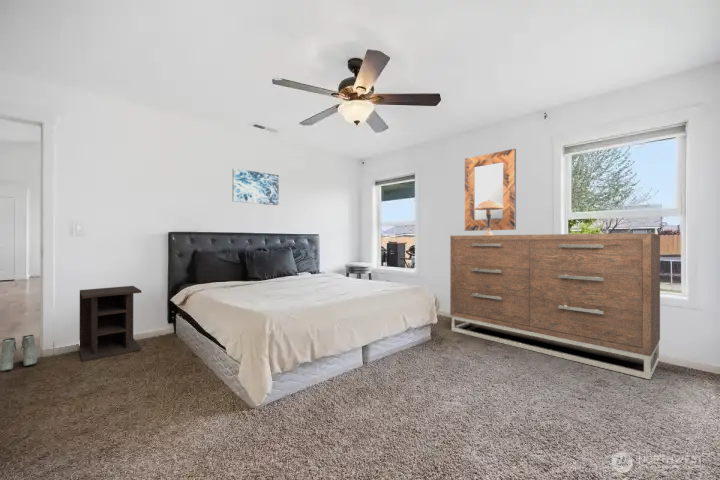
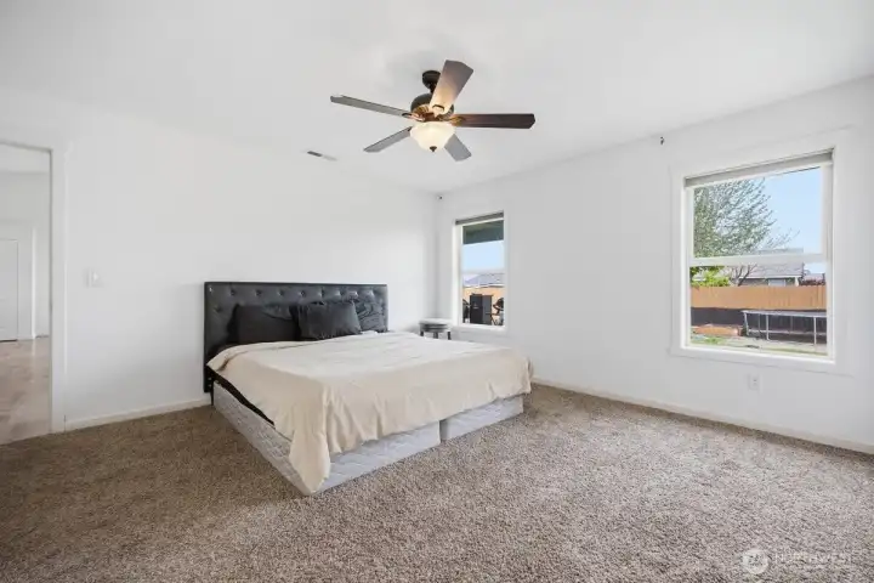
- nightstand [78,285,142,363]
- dresser [449,232,661,380]
- home mirror [464,148,517,232]
- wall art [231,167,280,206]
- boots [0,334,38,372]
- table lamp [474,200,504,235]
